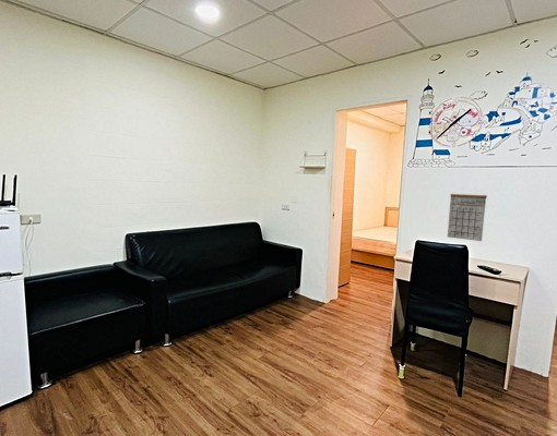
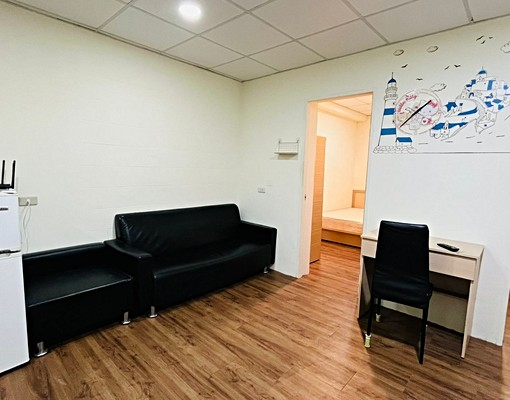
- calendar [447,186,488,242]
